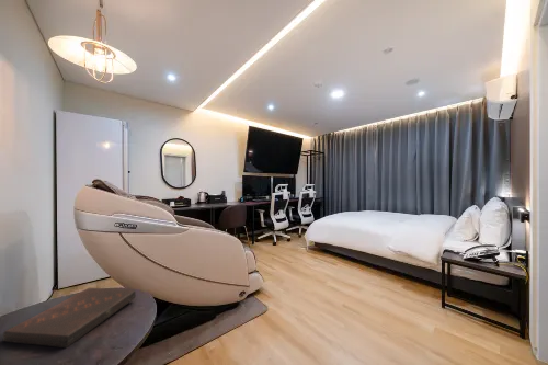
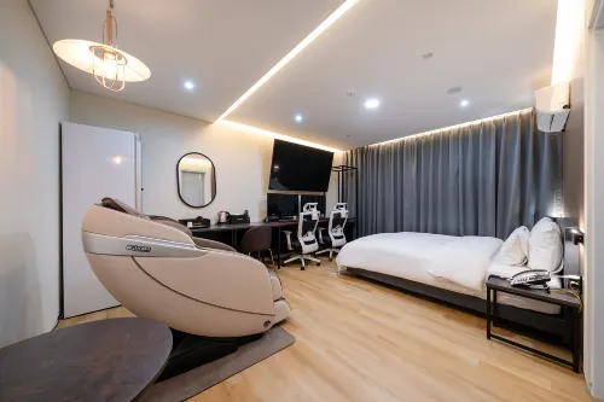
- book [2,287,137,349]
